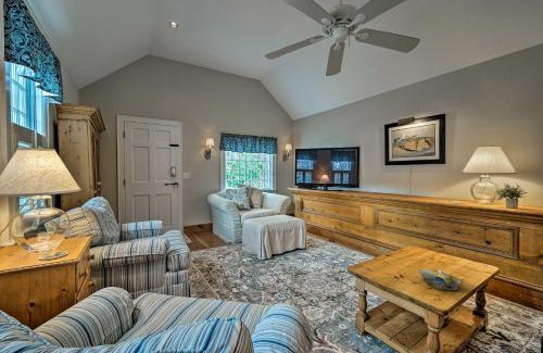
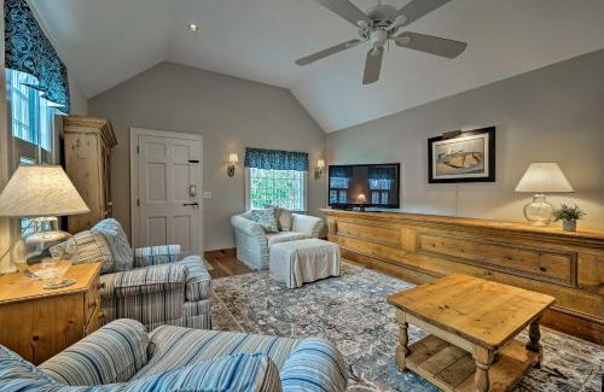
- decorative bowl [418,268,464,291]
